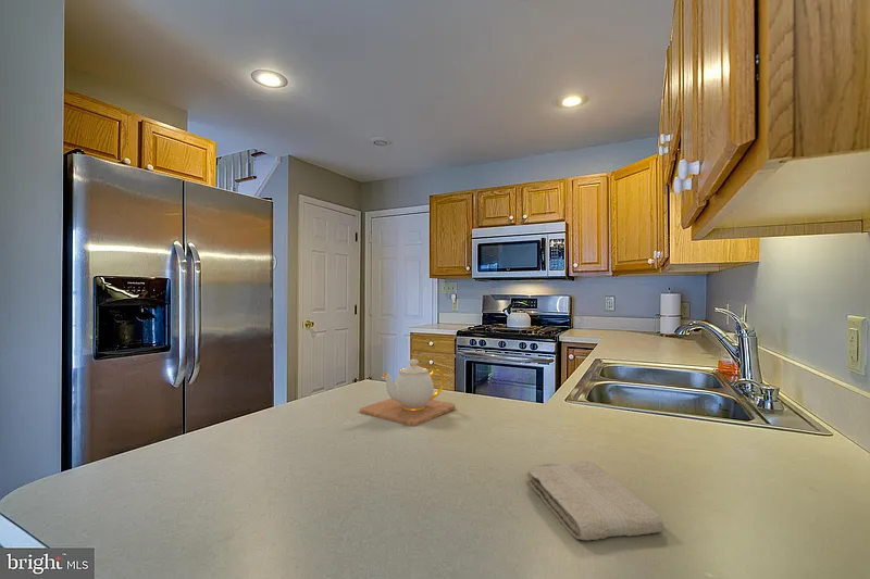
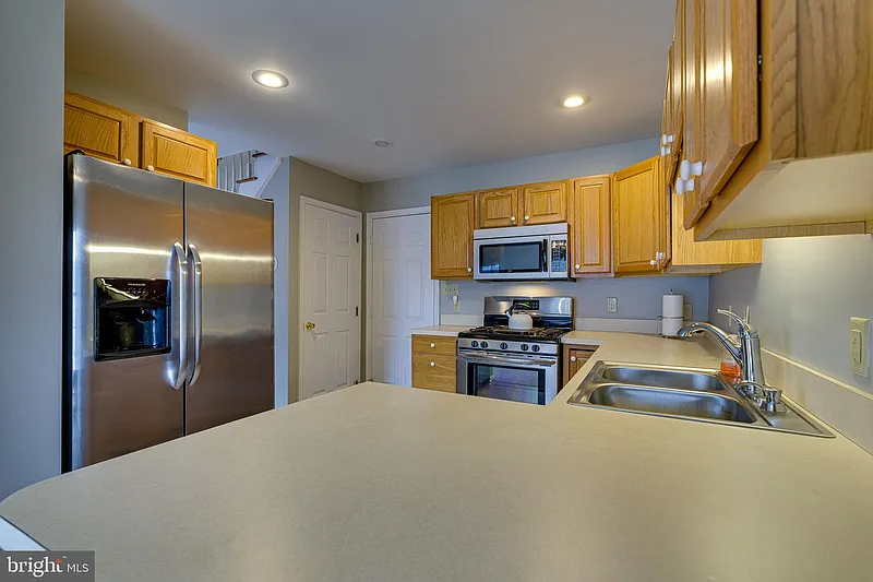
- washcloth [526,460,666,541]
- teapot [359,358,457,427]
